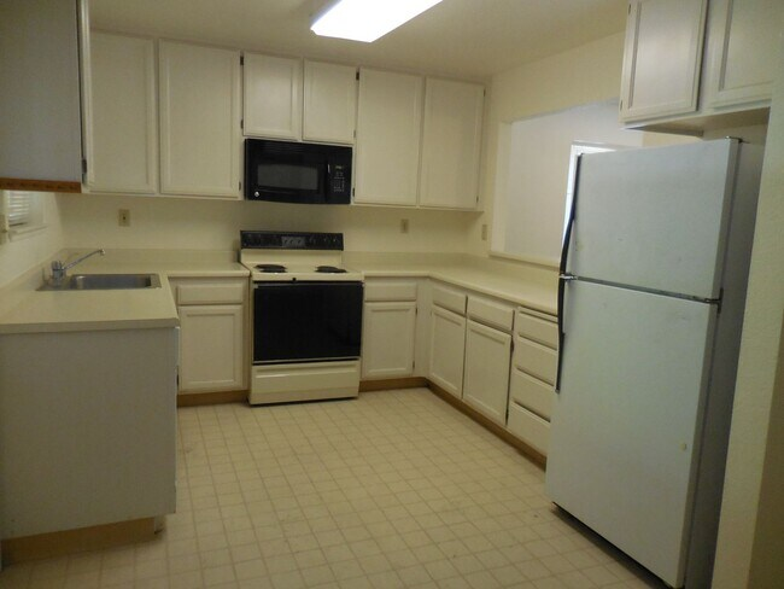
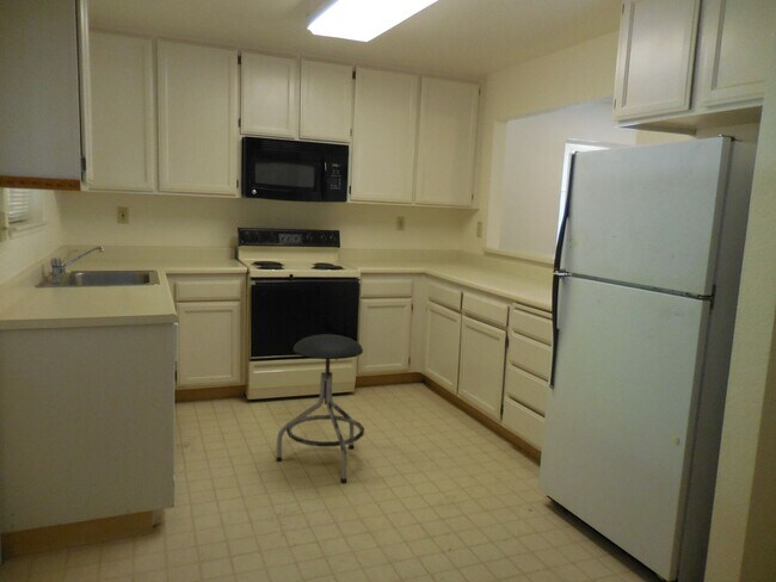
+ stool [275,333,365,484]
